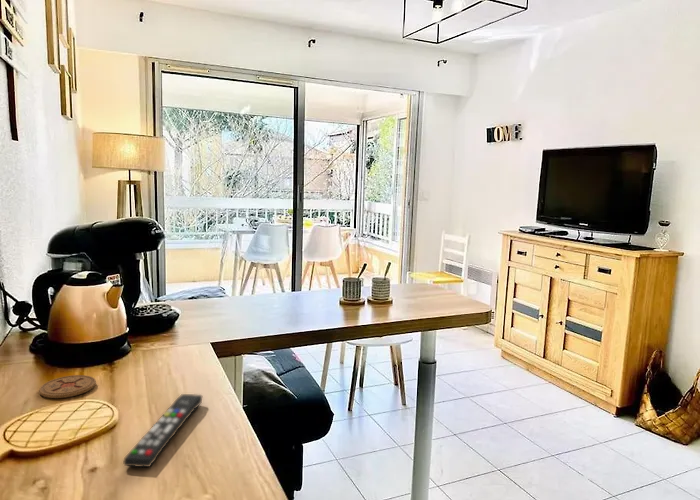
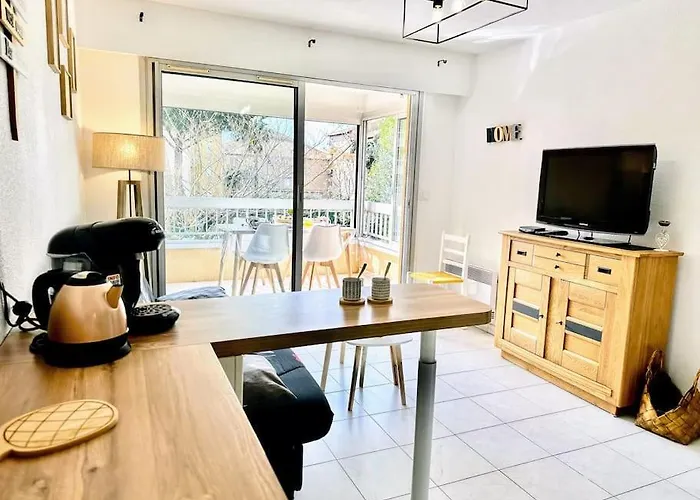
- remote control [122,393,203,468]
- coaster [38,374,97,399]
